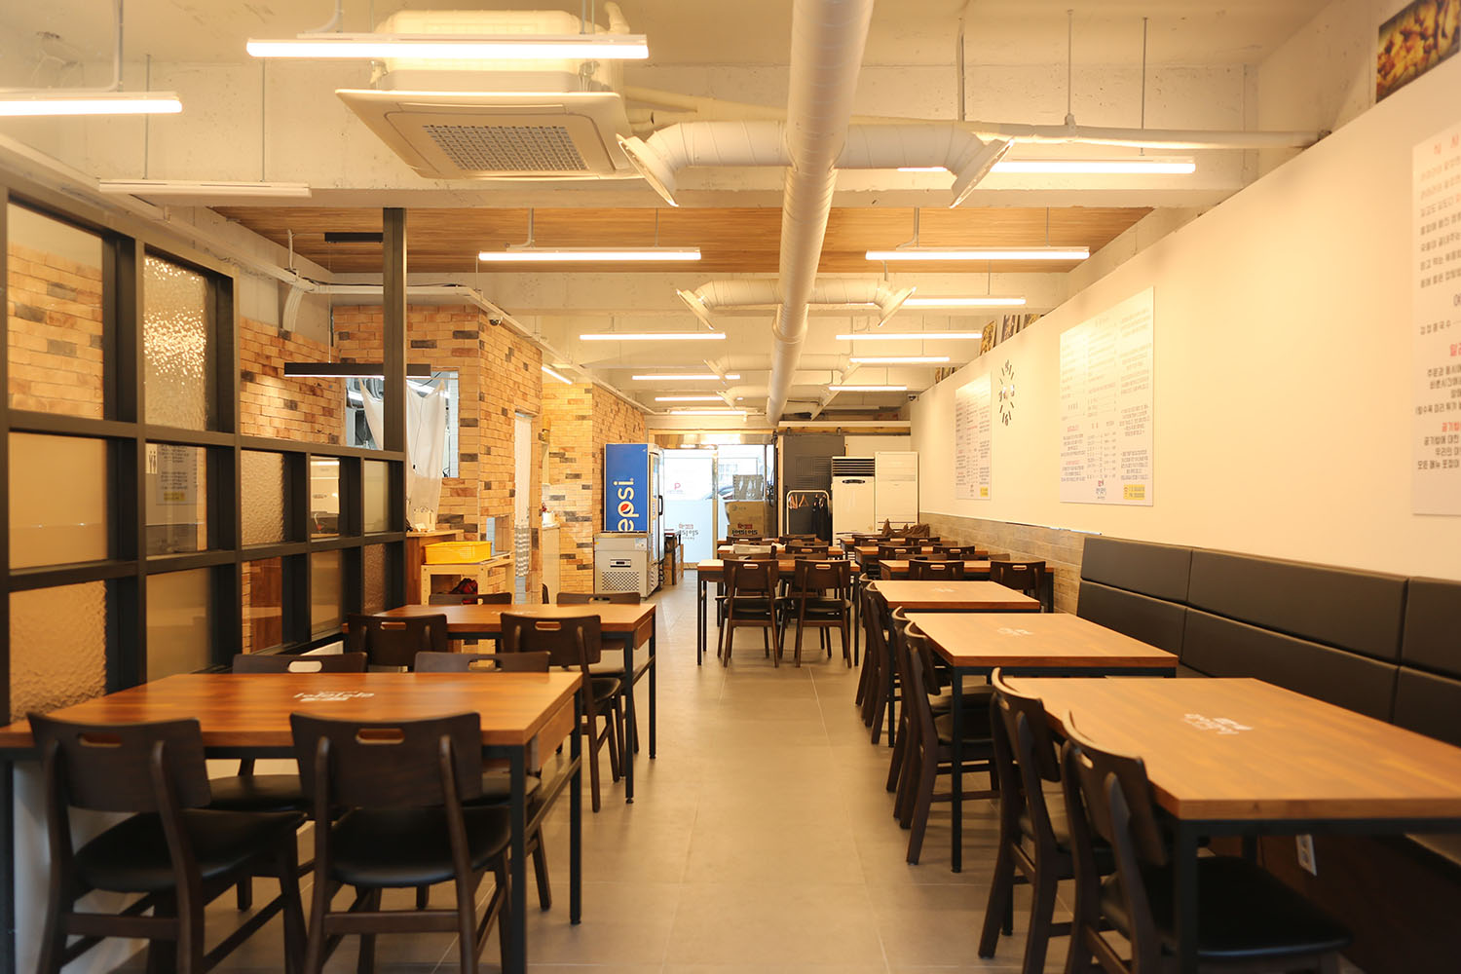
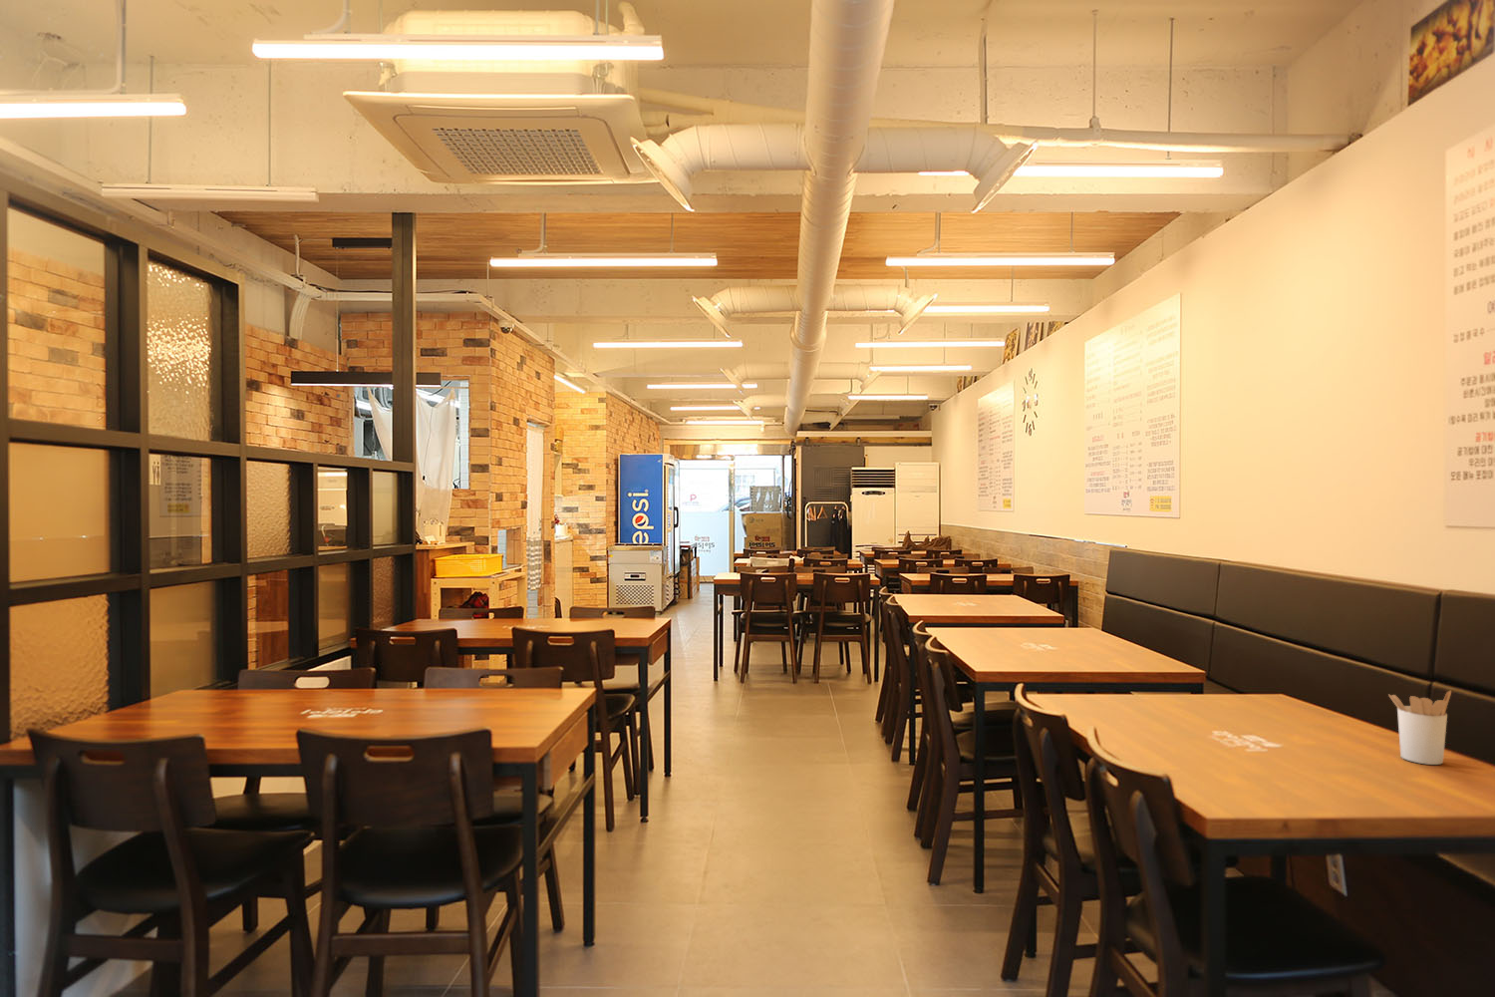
+ utensil holder [1387,689,1452,766]
